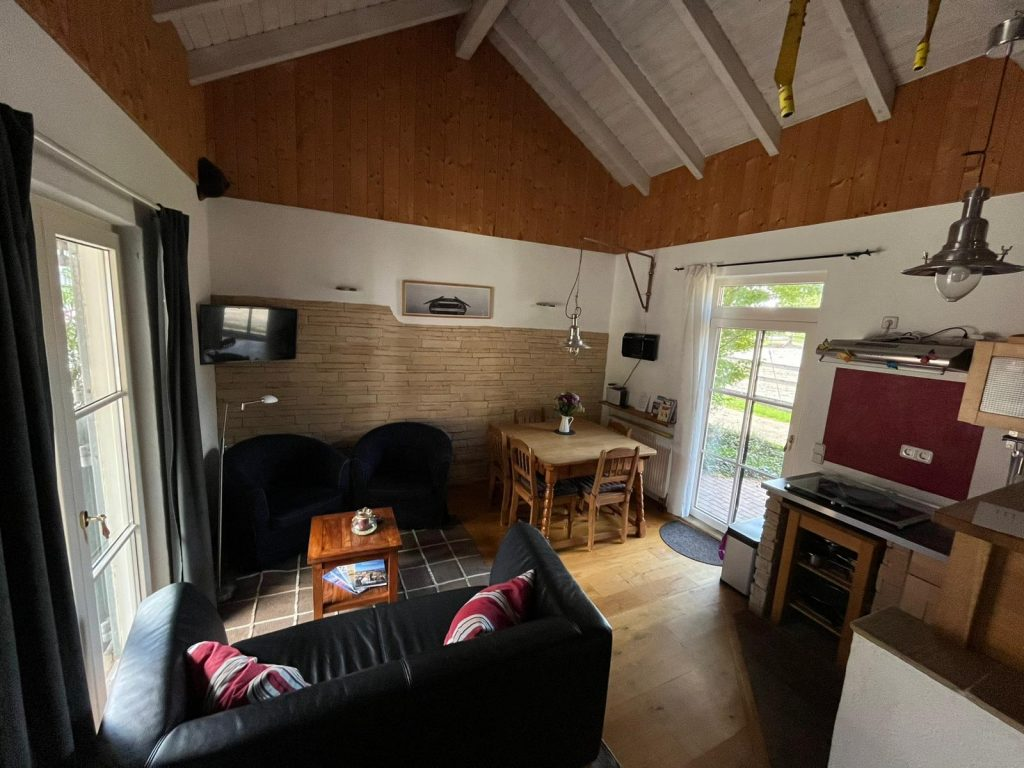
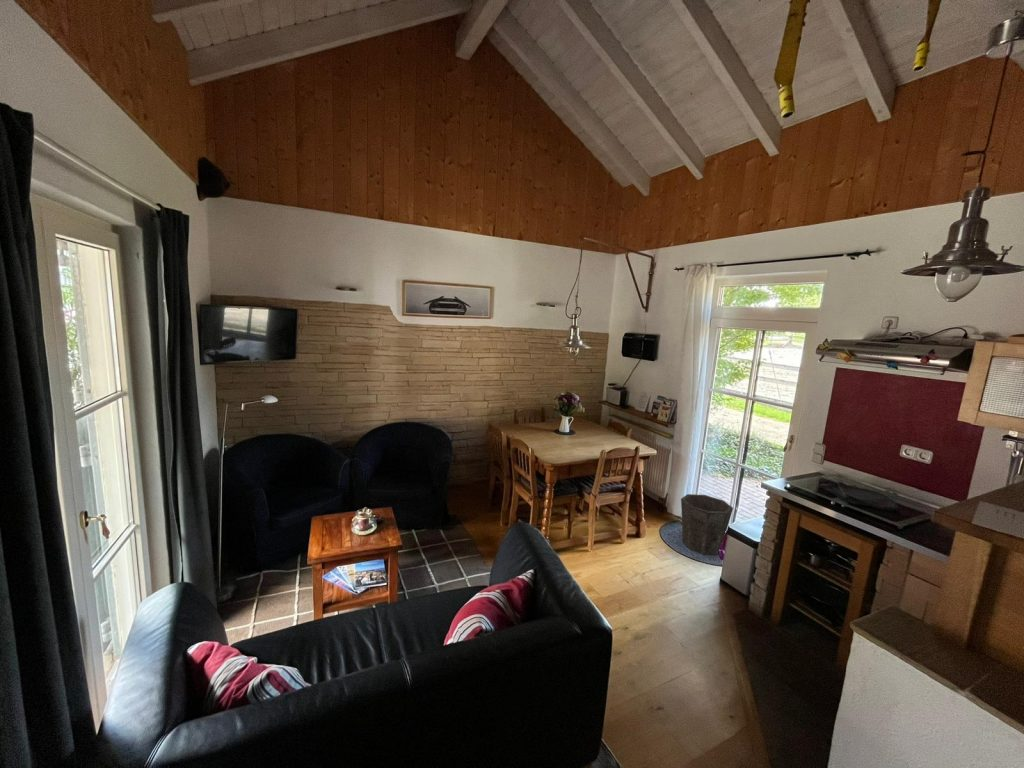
+ waste bin [680,493,734,556]
